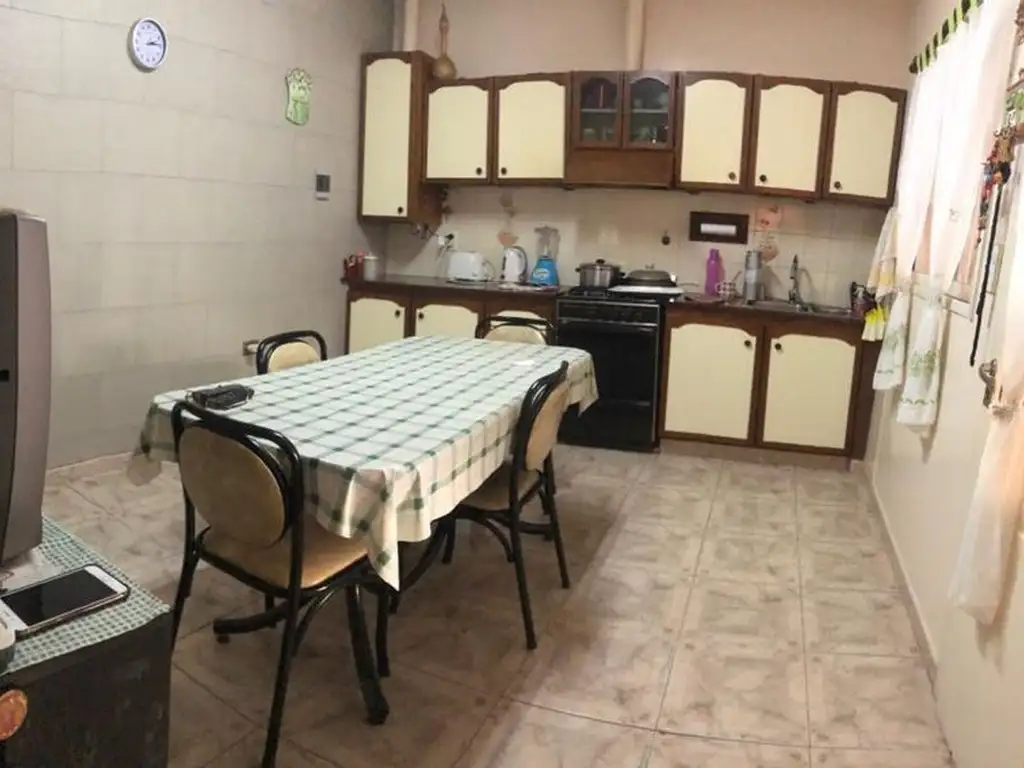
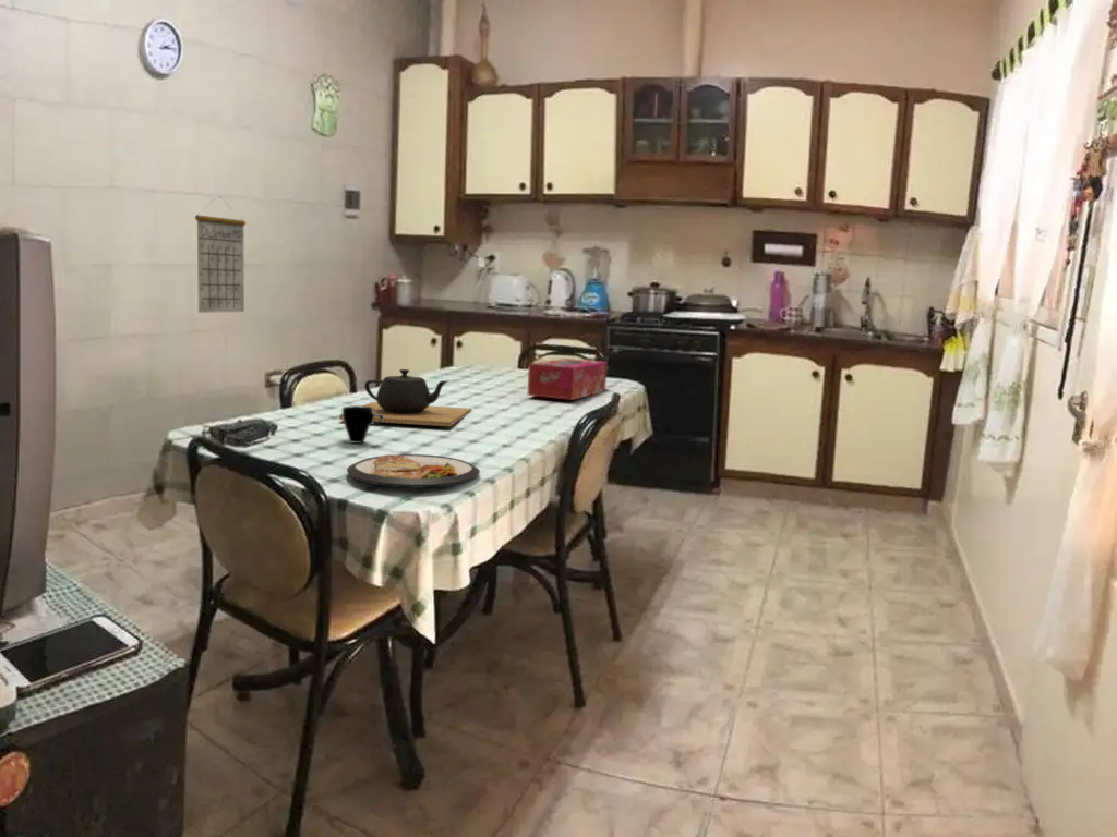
+ calendar [194,197,247,314]
+ teapot [338,368,472,427]
+ dish [346,453,481,489]
+ tissue box [527,357,609,401]
+ cup [341,404,384,445]
